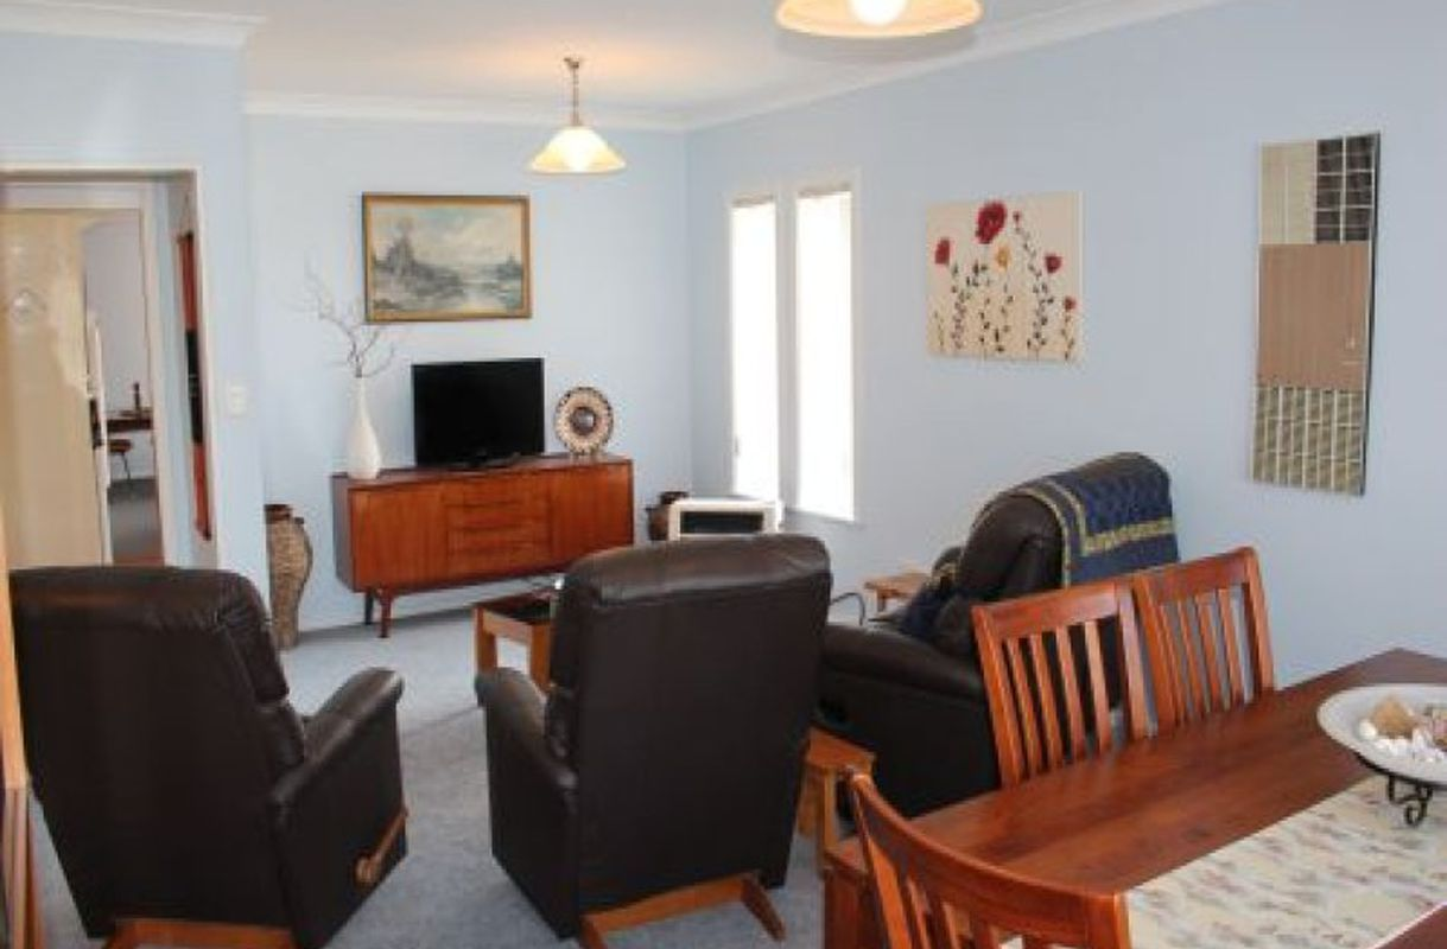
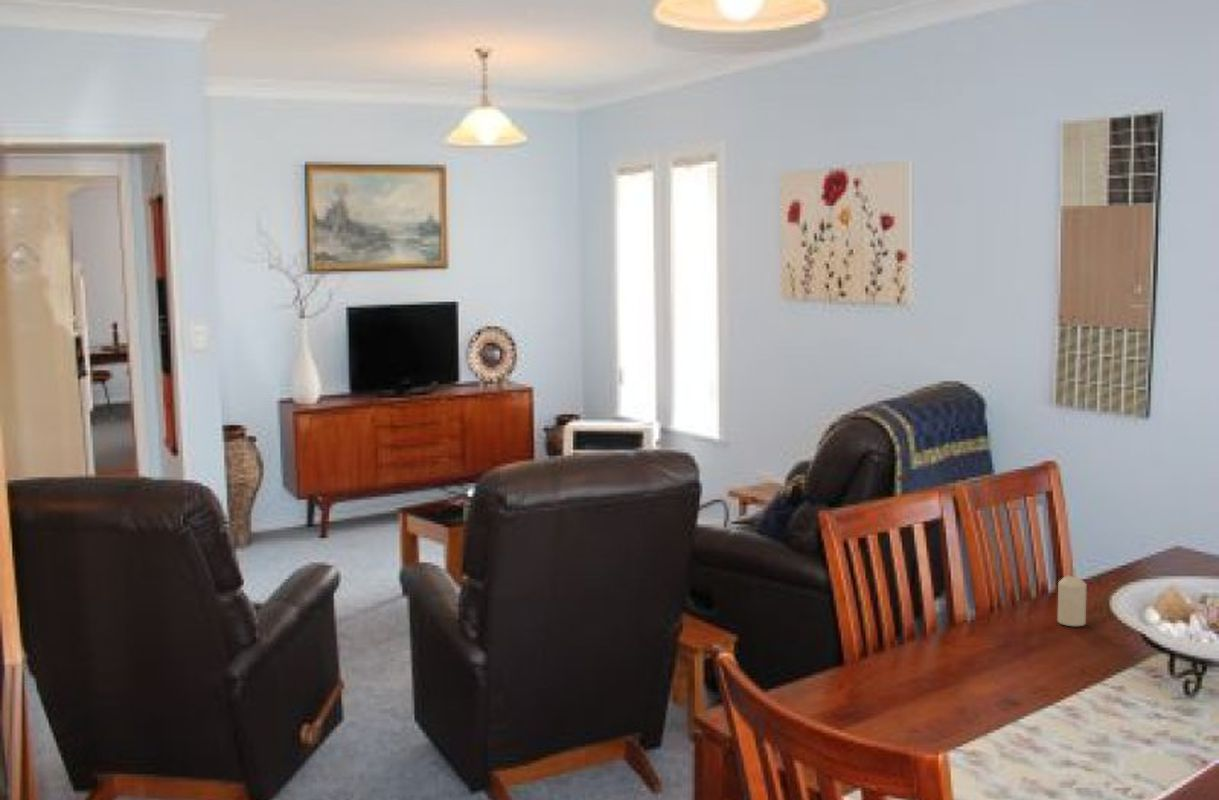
+ candle [1057,574,1088,627]
